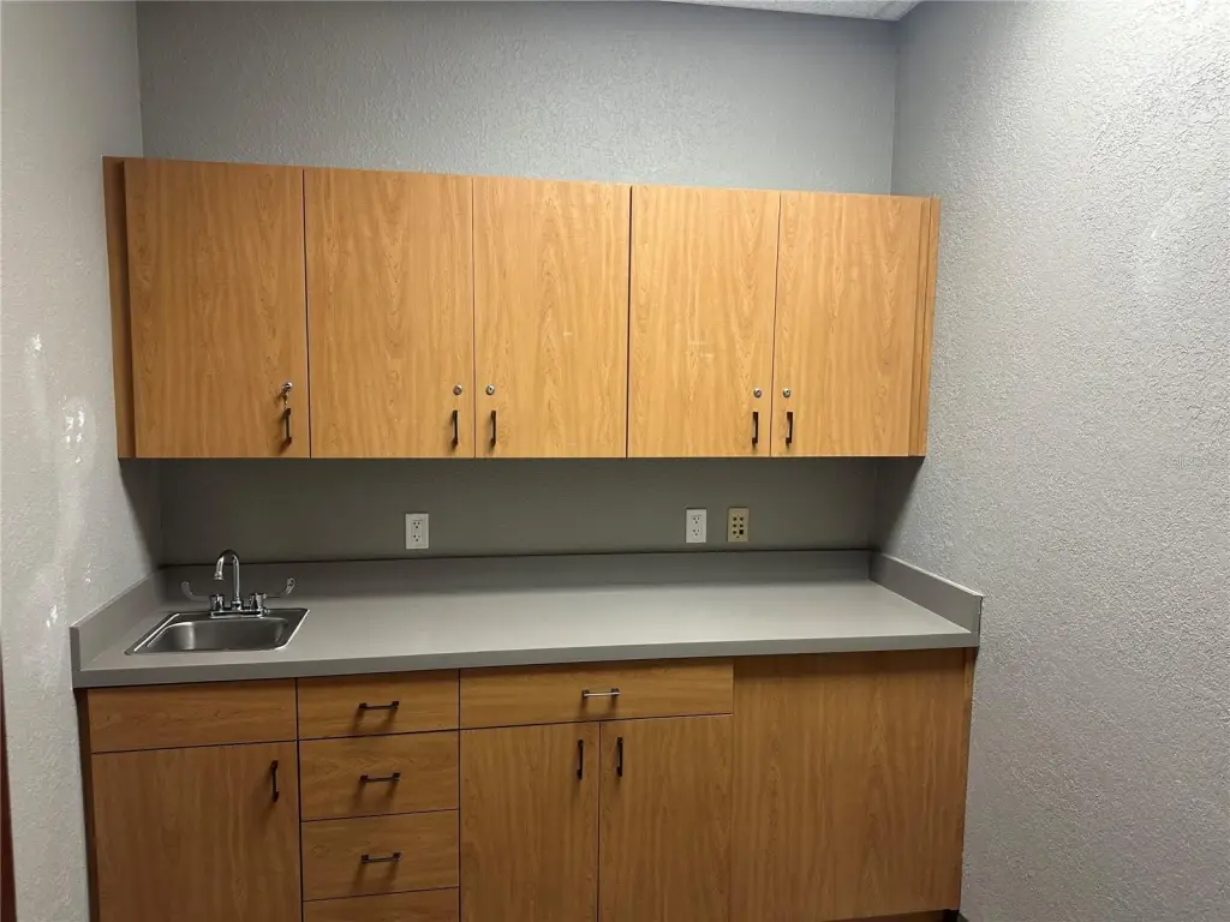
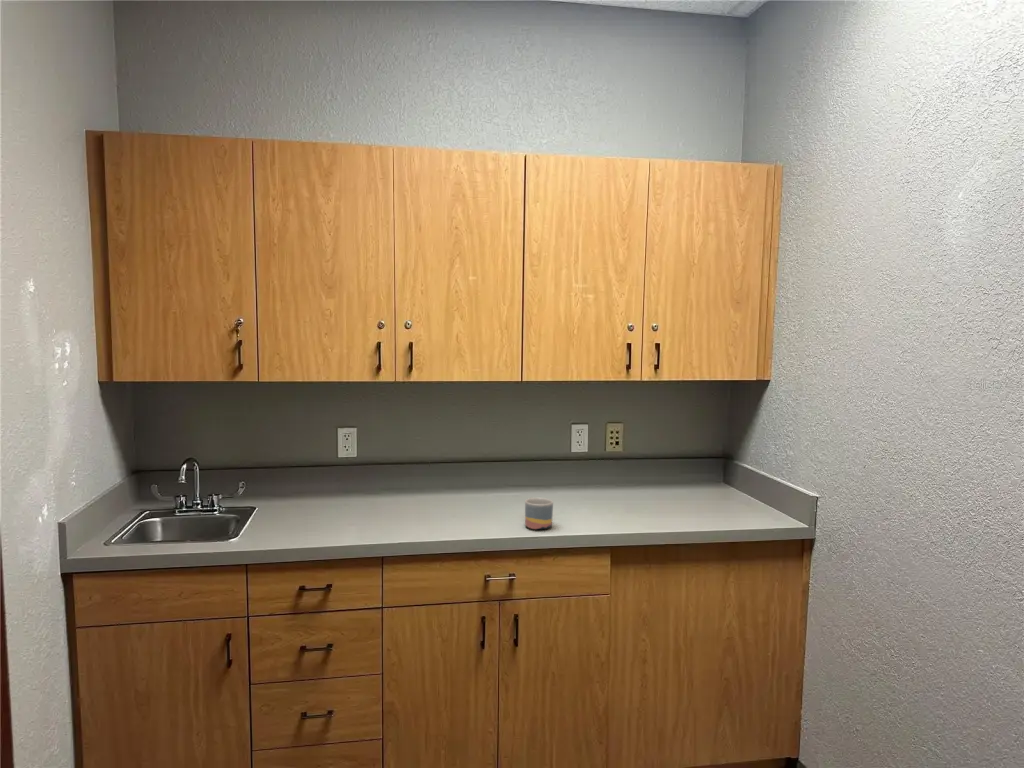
+ mug [524,496,554,530]
